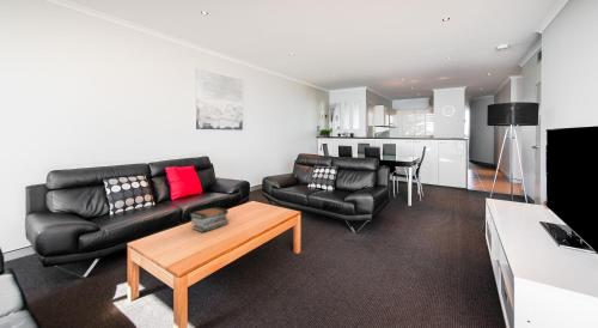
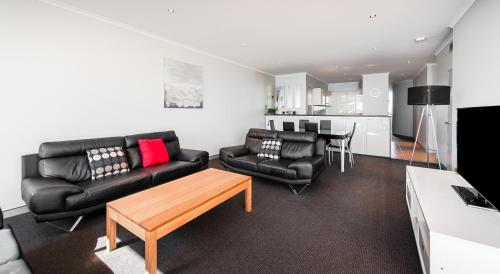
- book stack [189,206,230,233]
